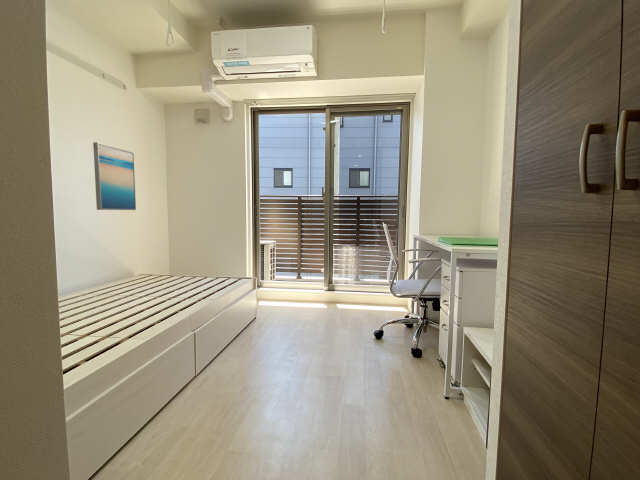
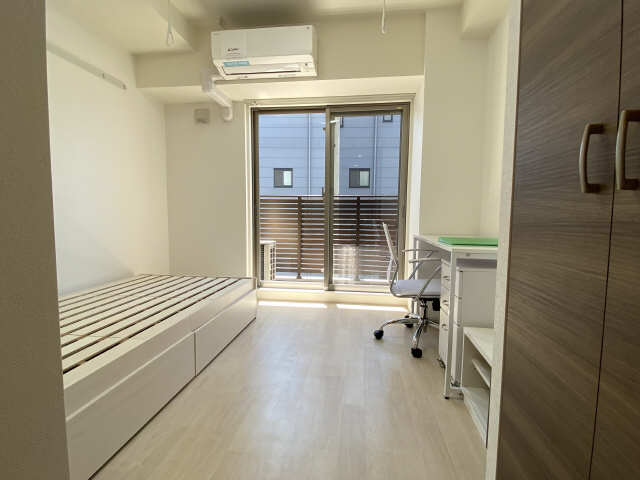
- wall art [92,141,137,211]
